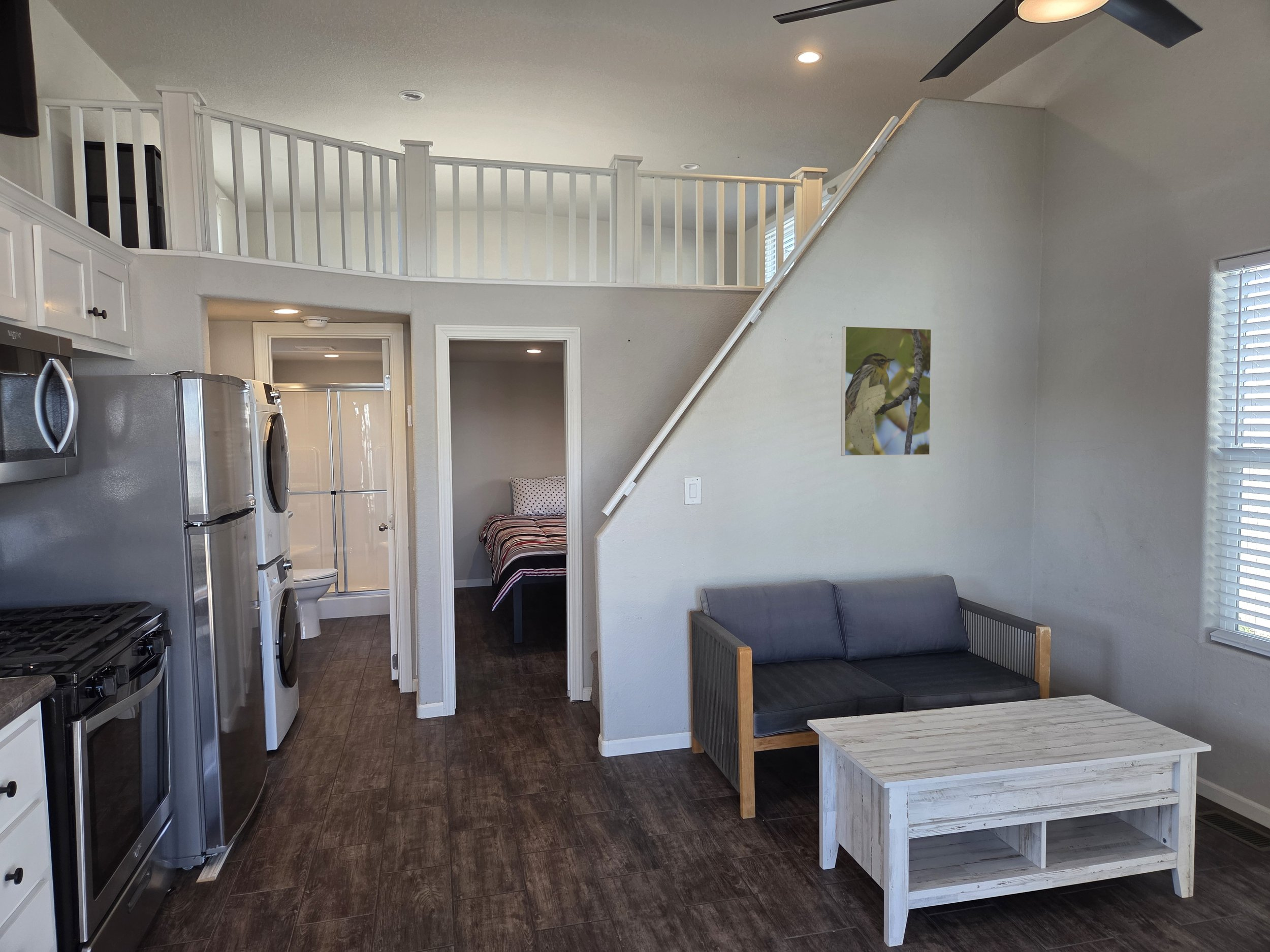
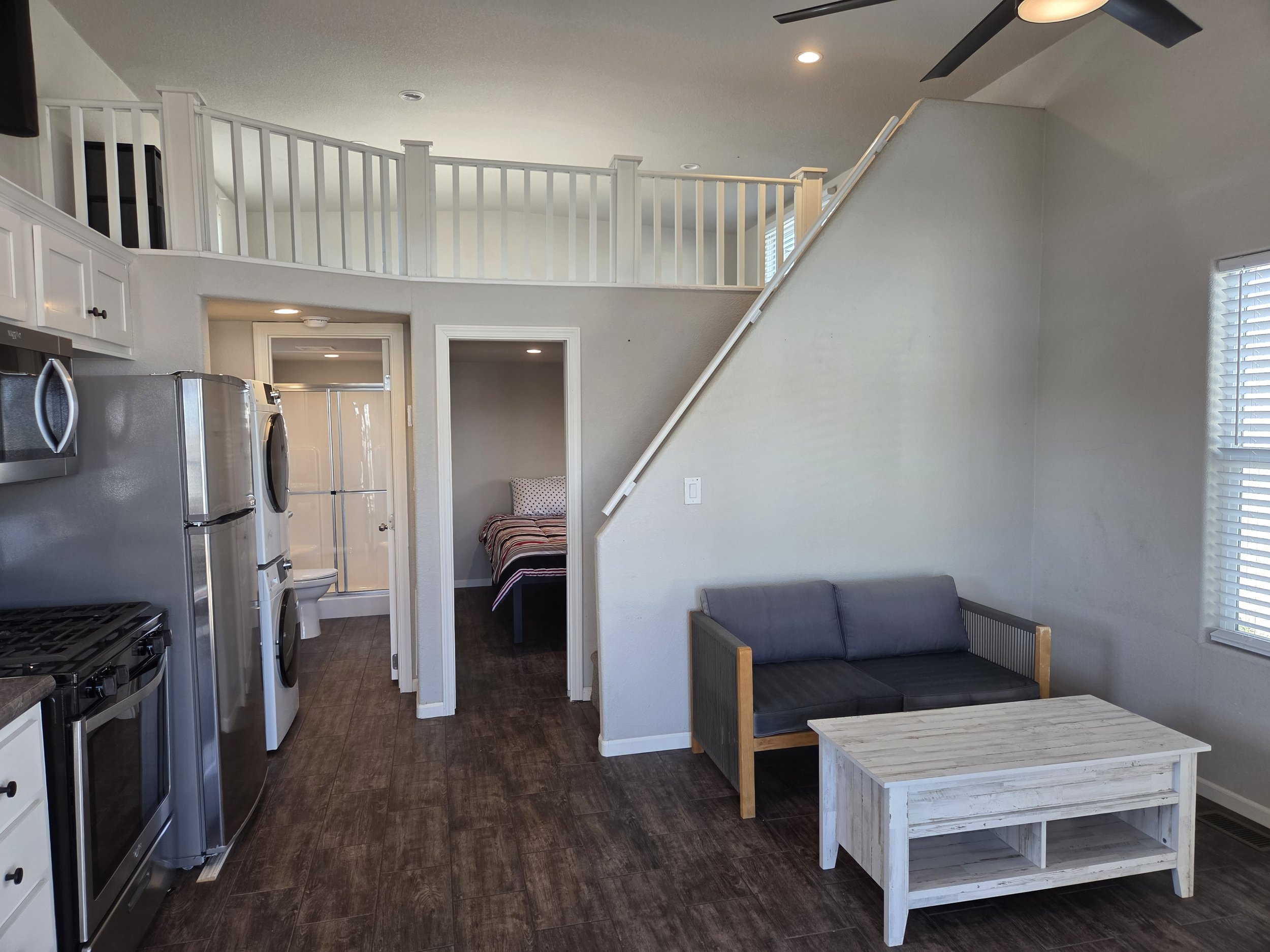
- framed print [841,325,932,456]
